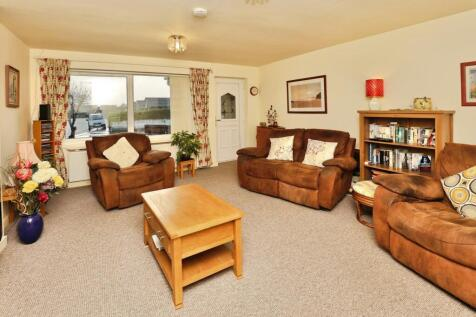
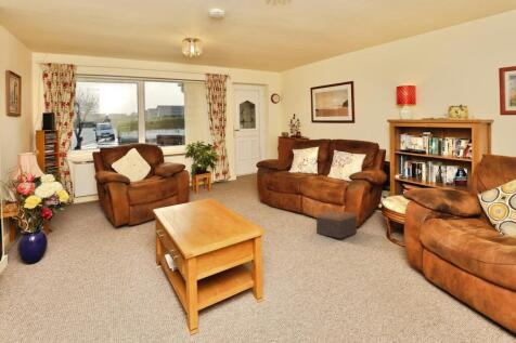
+ footstool [315,210,358,239]
